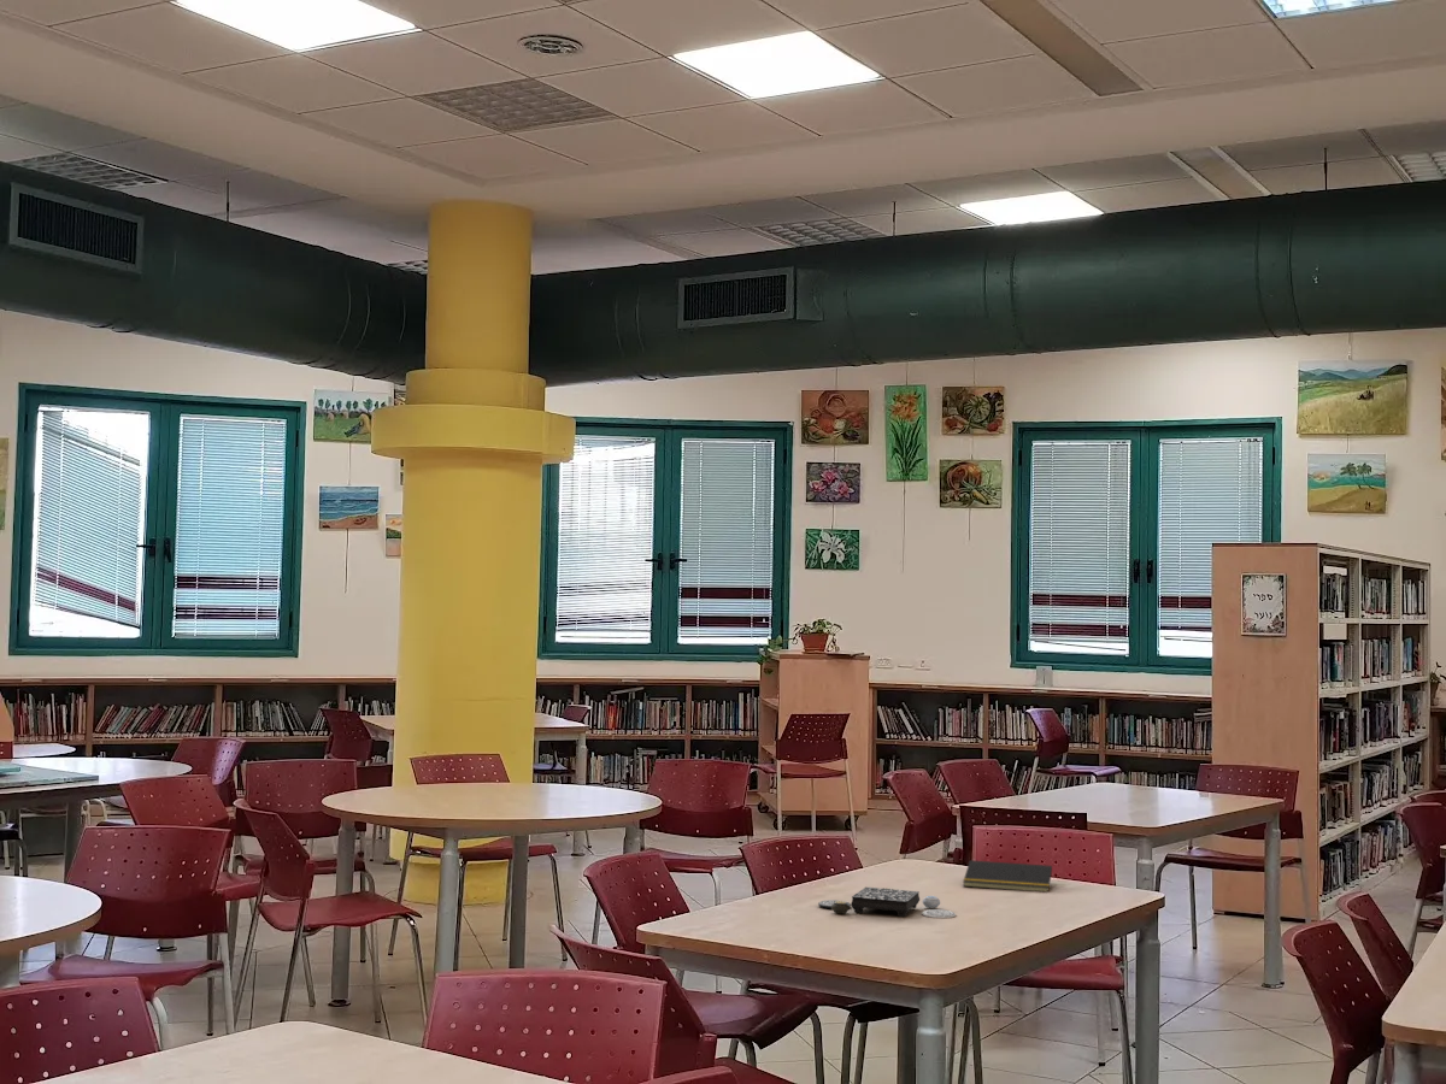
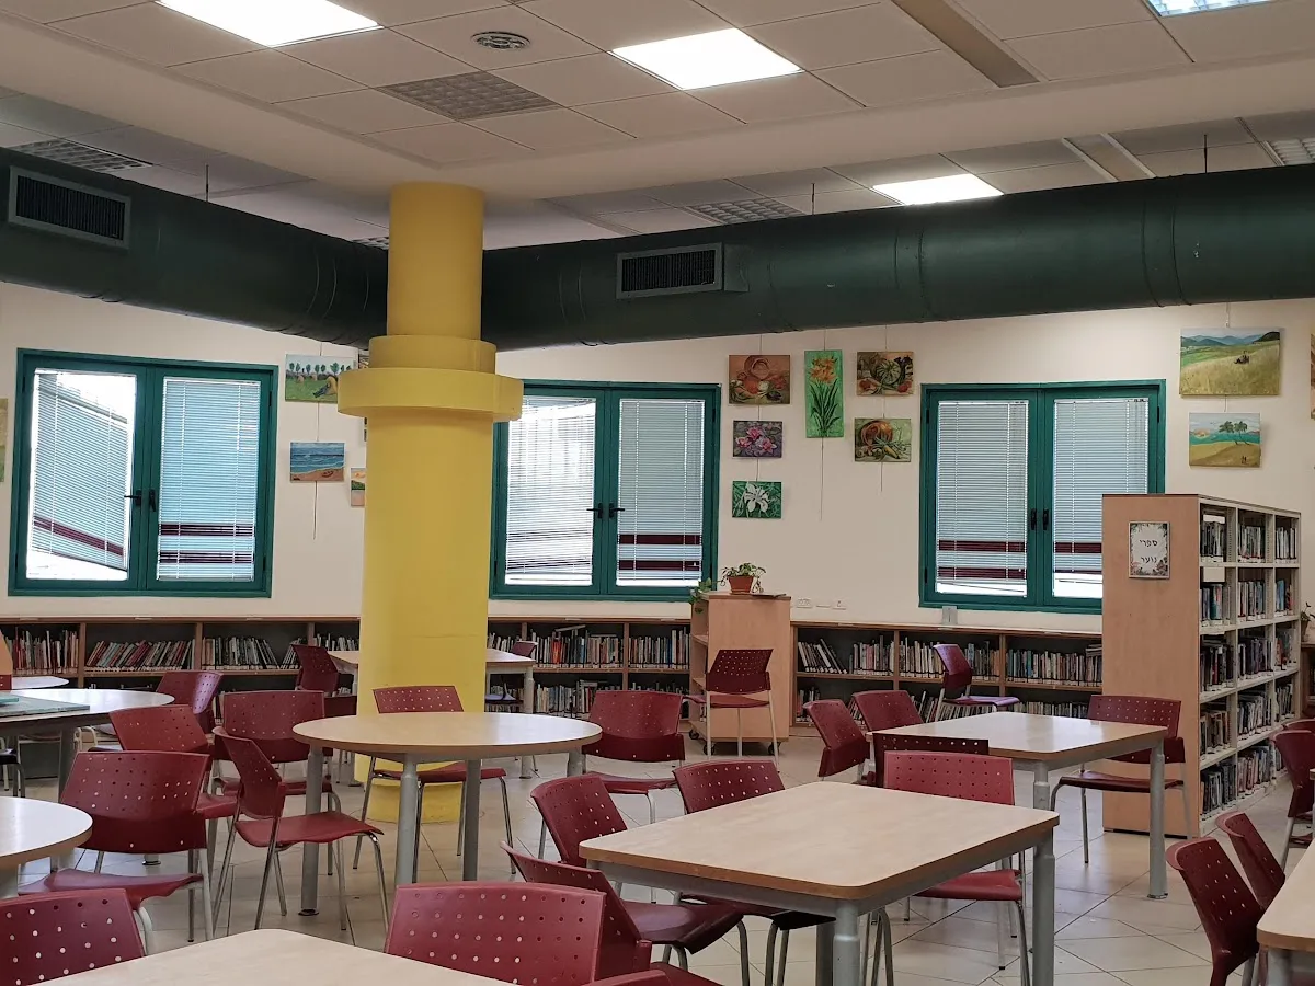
- notepad [962,859,1053,894]
- board game [817,885,957,919]
